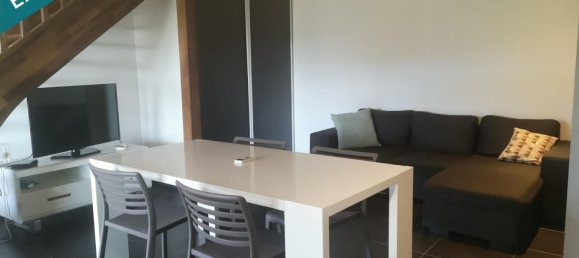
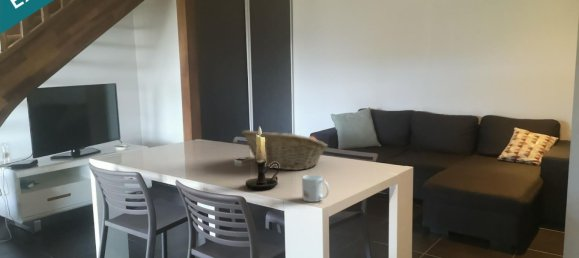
+ candle holder [245,125,280,191]
+ mug [301,174,330,203]
+ fruit basket [240,129,329,171]
